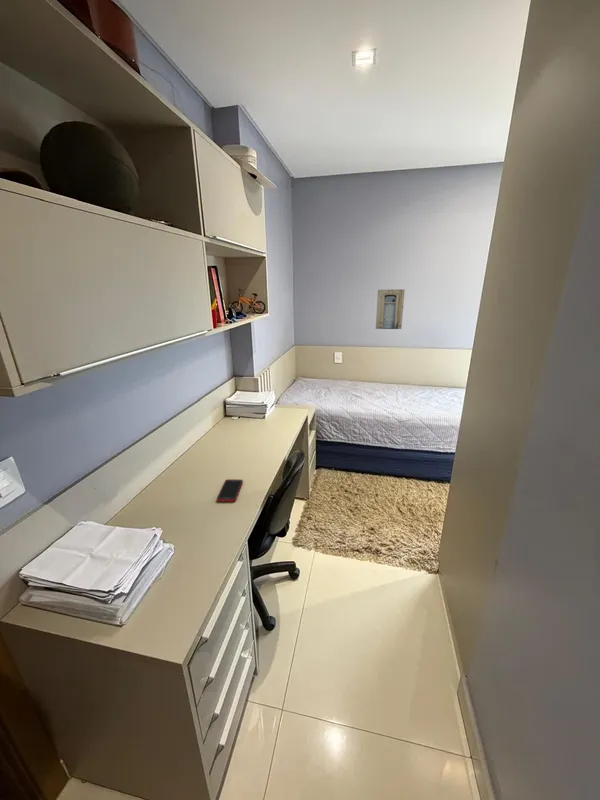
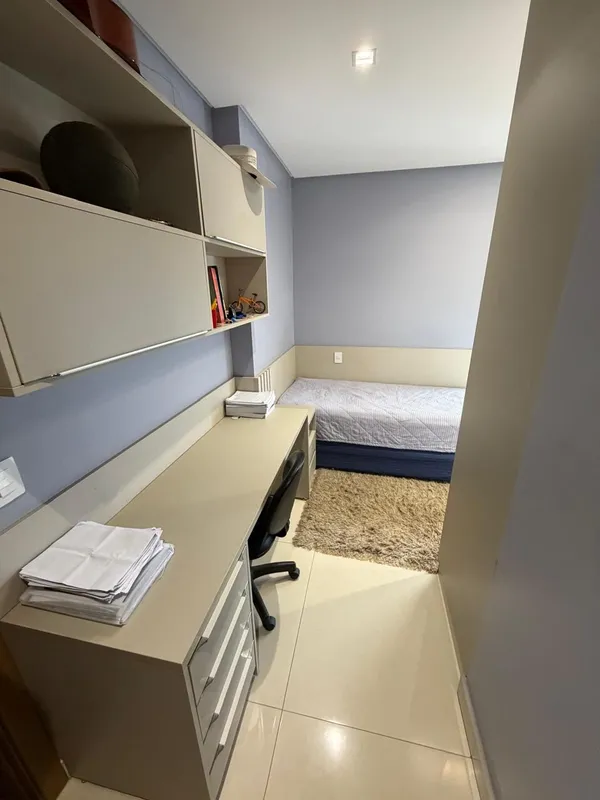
- cell phone [216,478,244,503]
- wall art [375,288,406,330]
